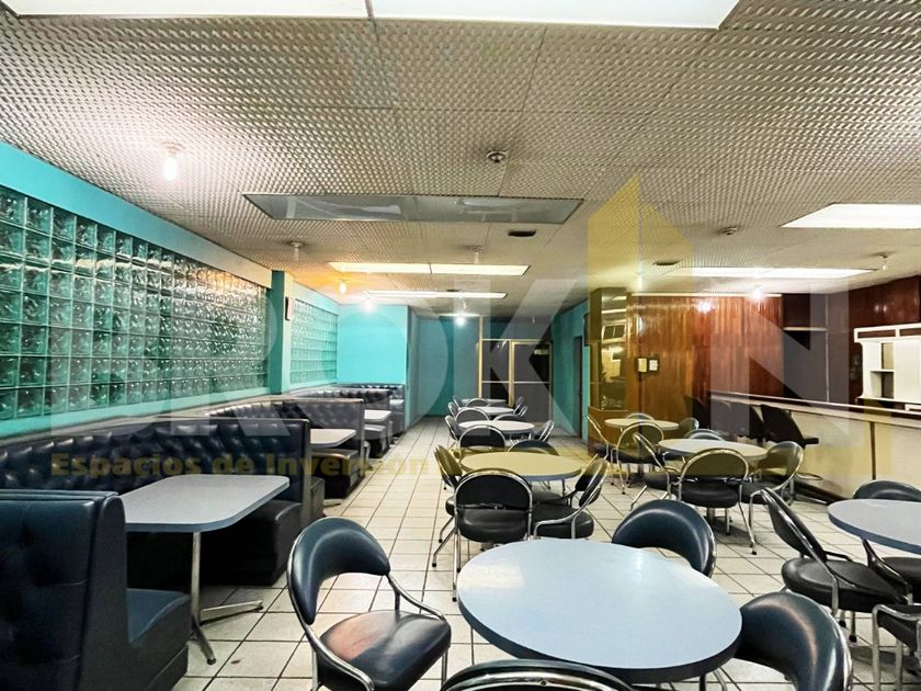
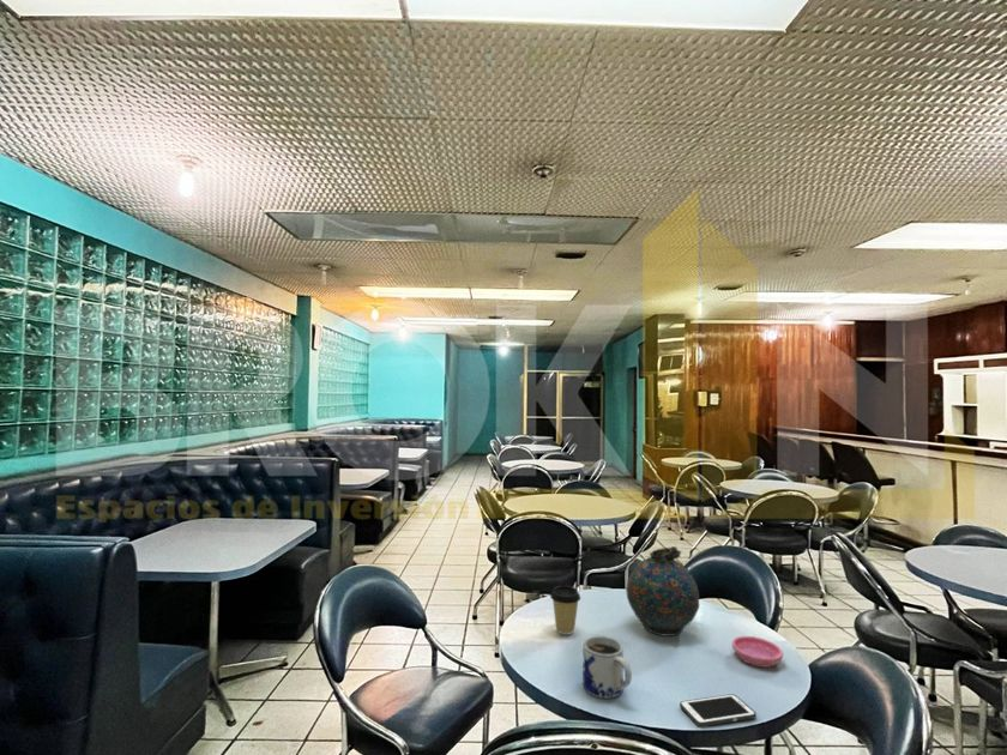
+ snuff bottle [625,545,701,638]
+ cell phone [679,693,758,727]
+ coffee cup [549,585,581,636]
+ saucer [731,635,784,669]
+ mug [581,635,633,700]
